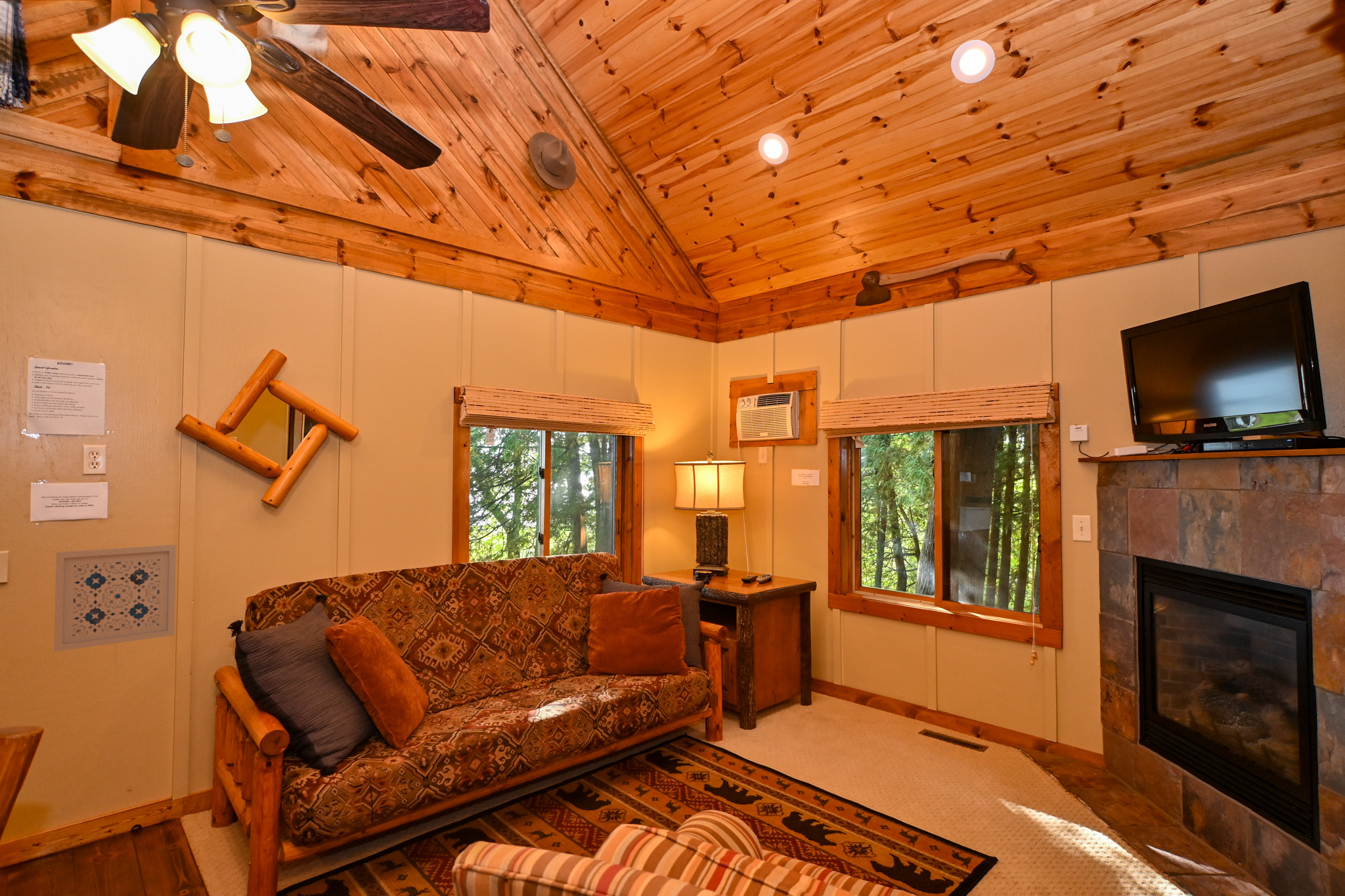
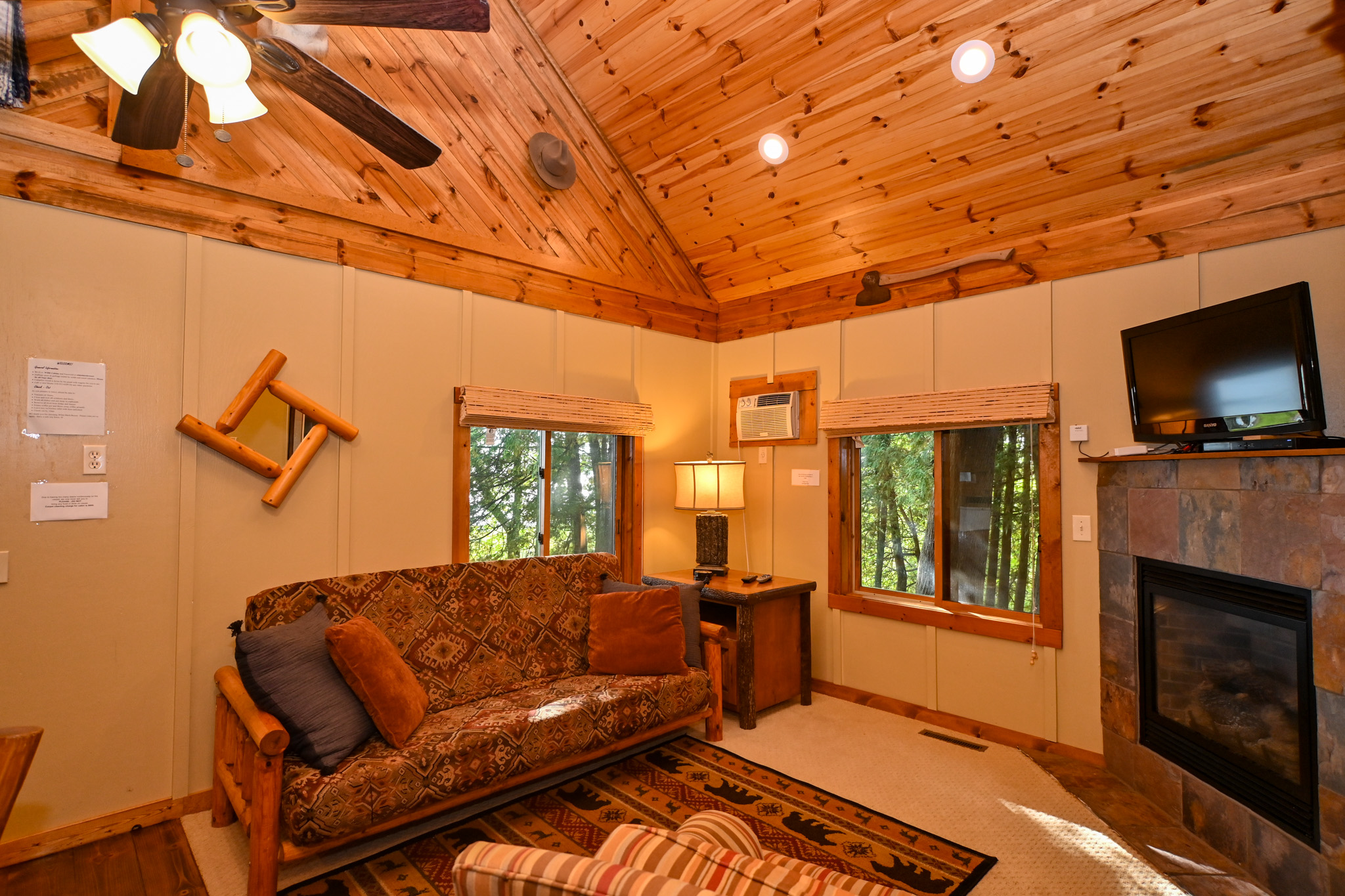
- wall art [53,544,177,652]
